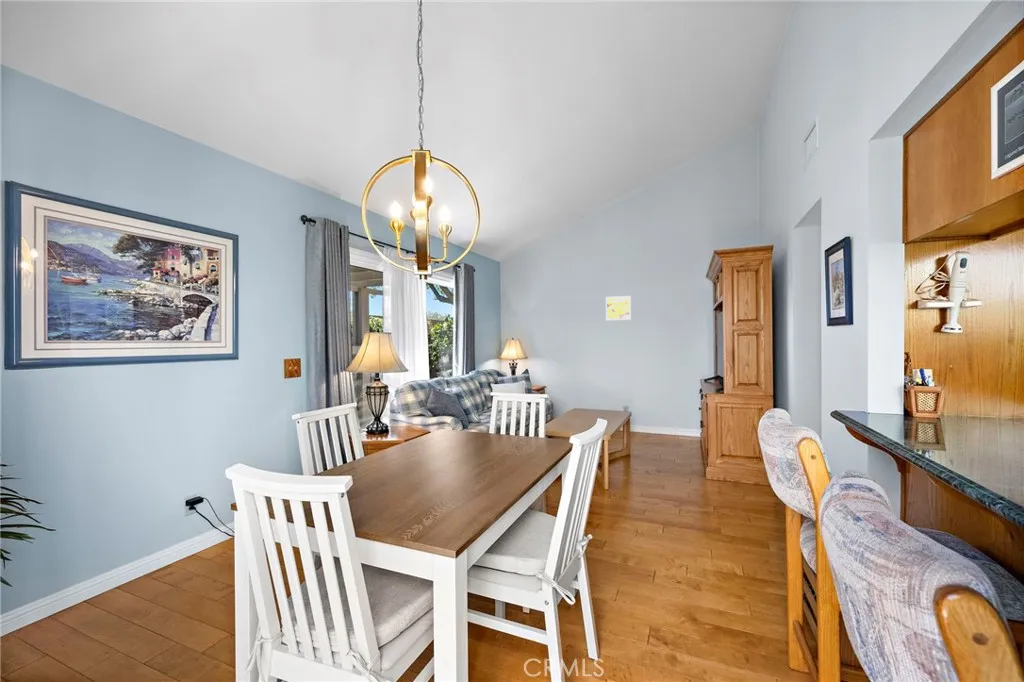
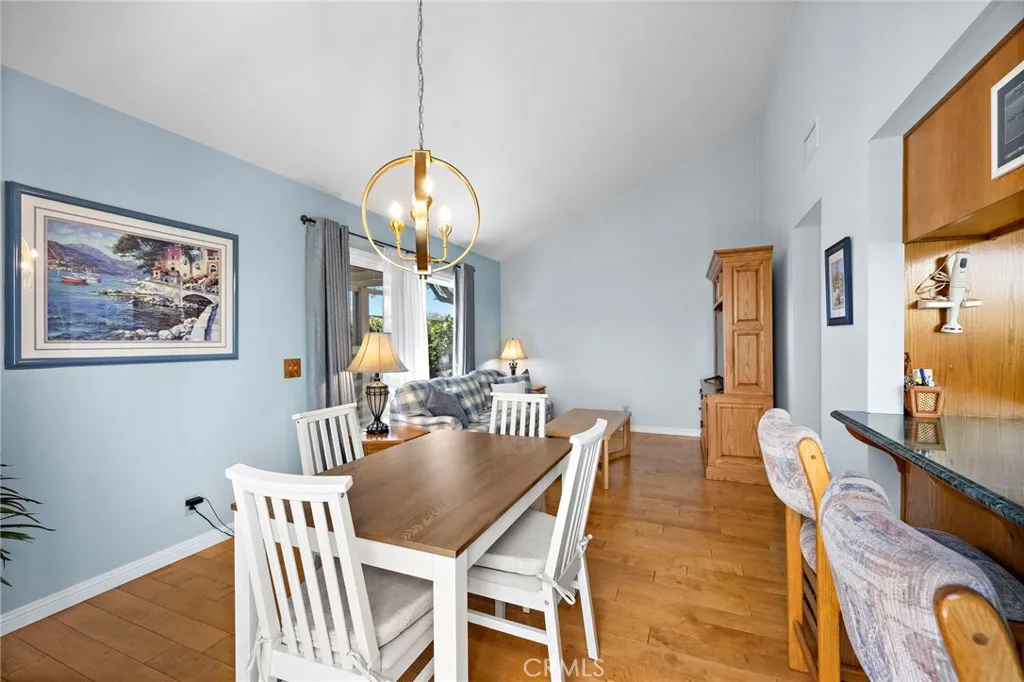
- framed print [605,295,632,321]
